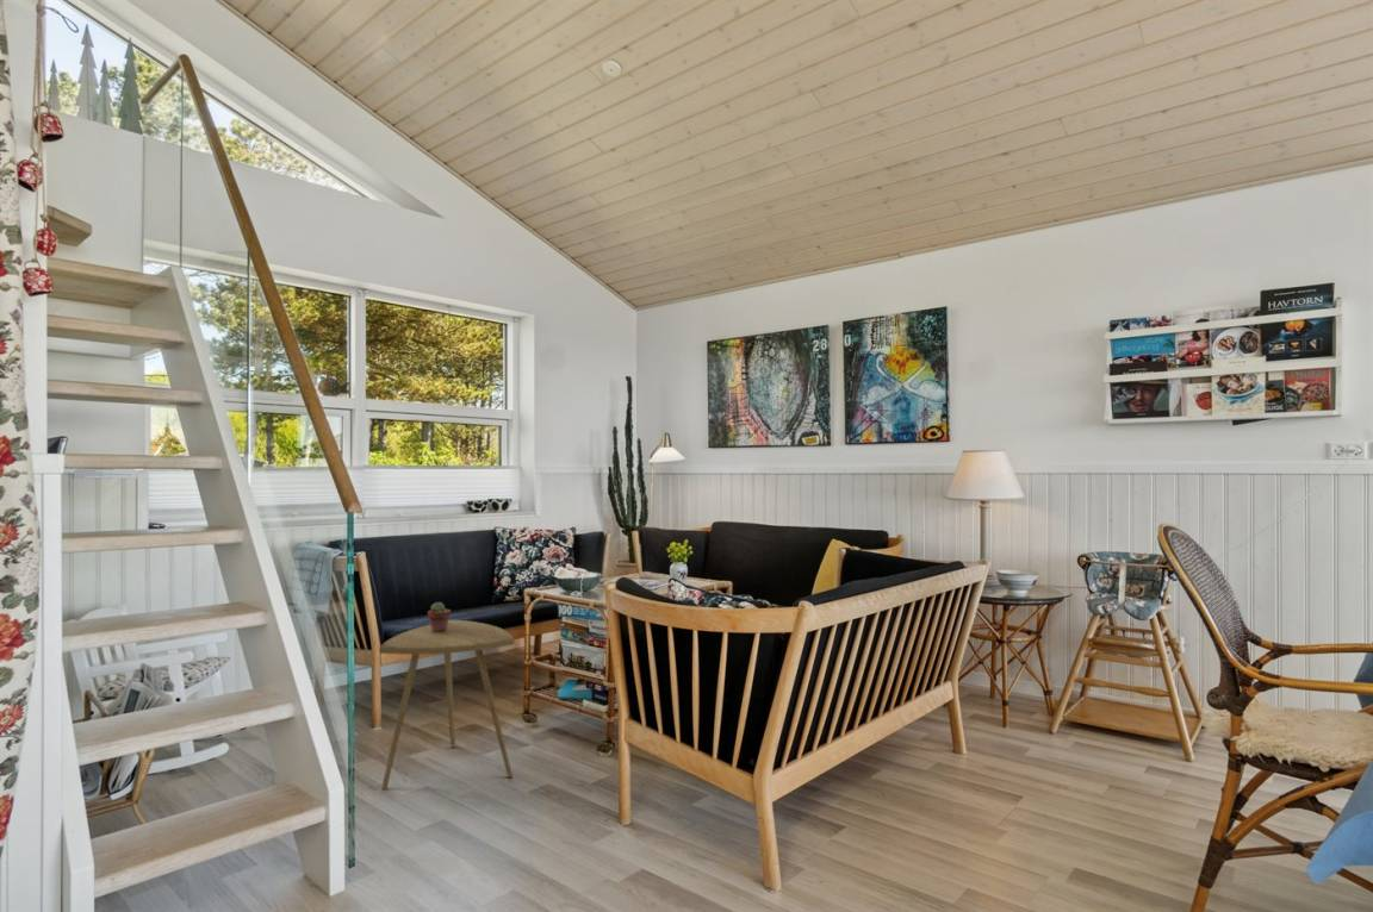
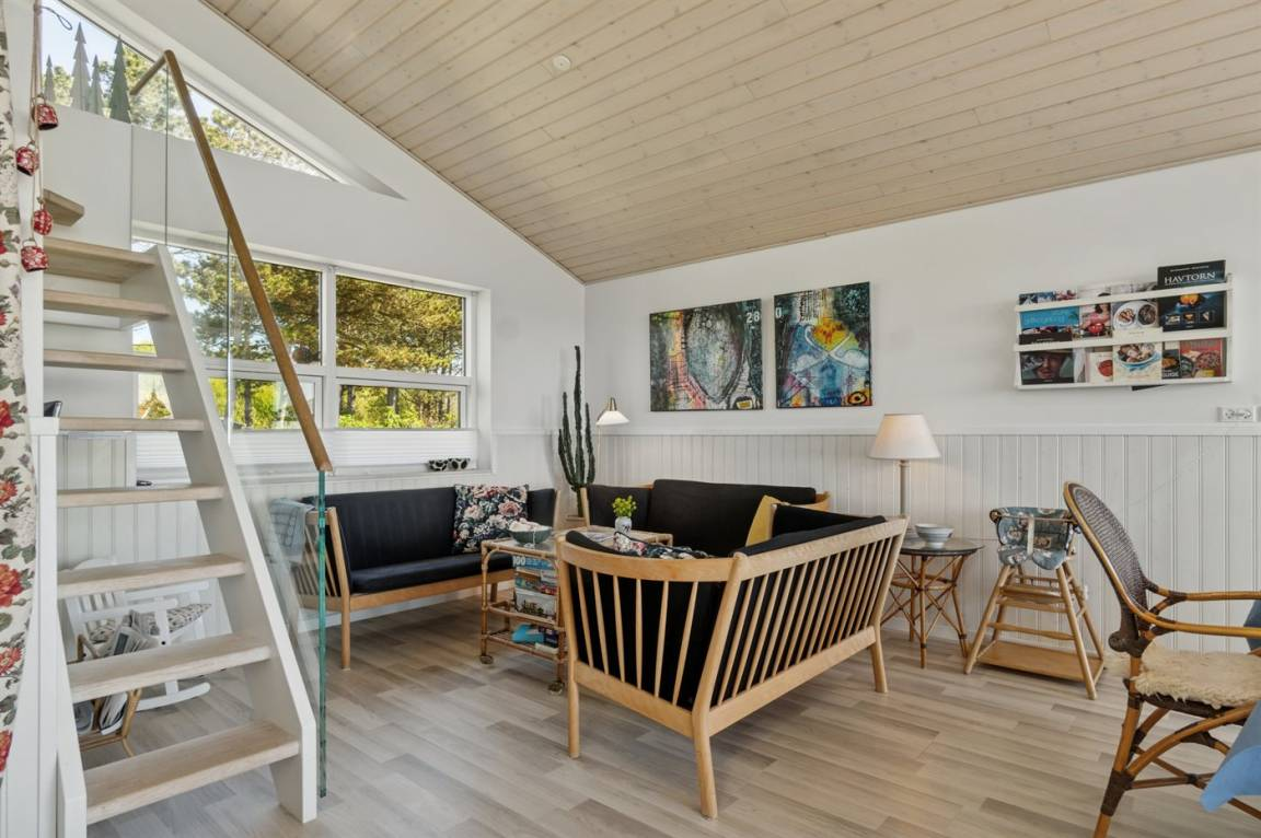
- potted succulent [427,601,452,633]
- side table [378,619,516,791]
